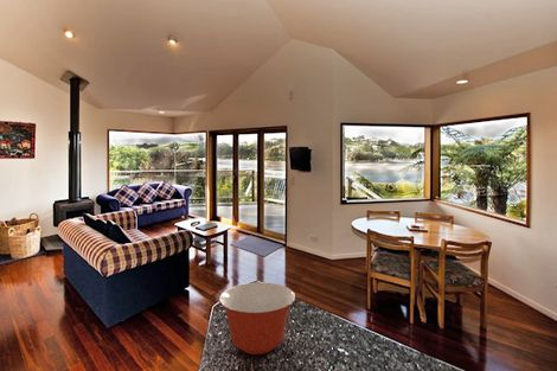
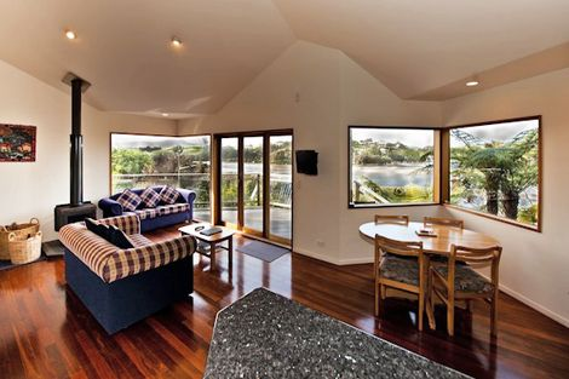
- mixing bowl [218,281,296,356]
